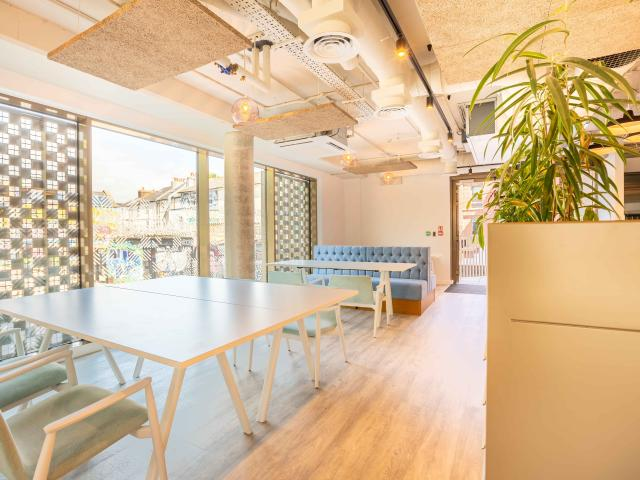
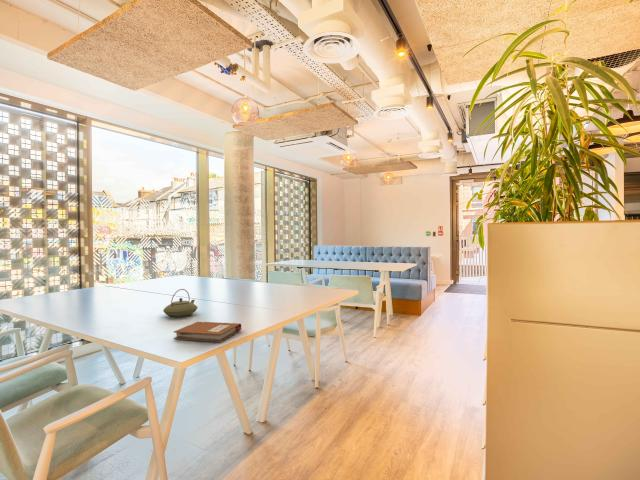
+ teapot [162,288,199,318]
+ notebook [173,321,243,343]
